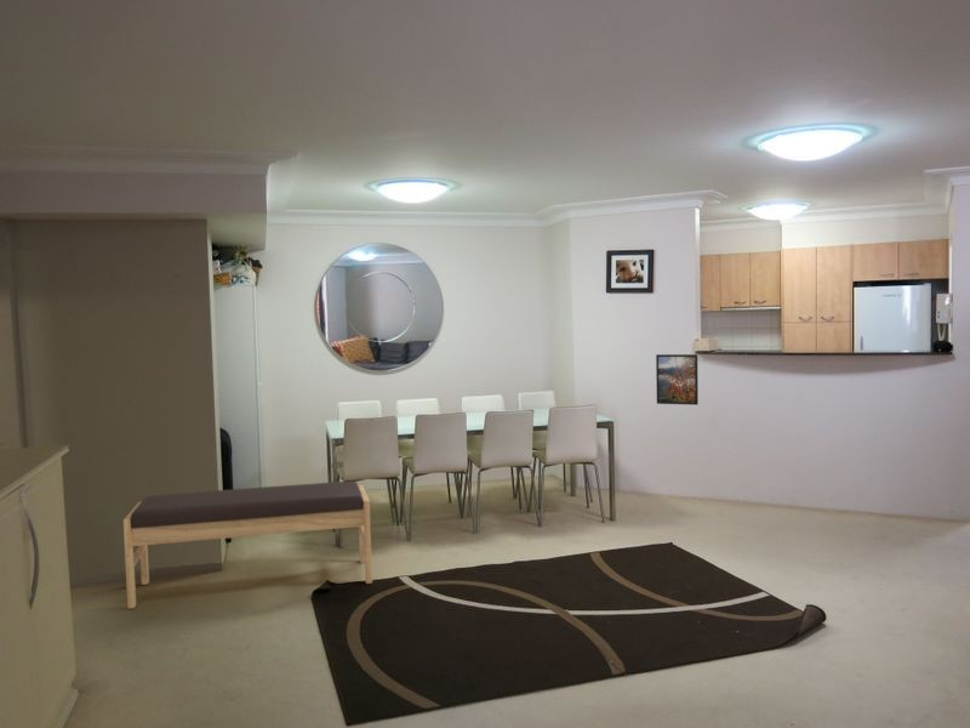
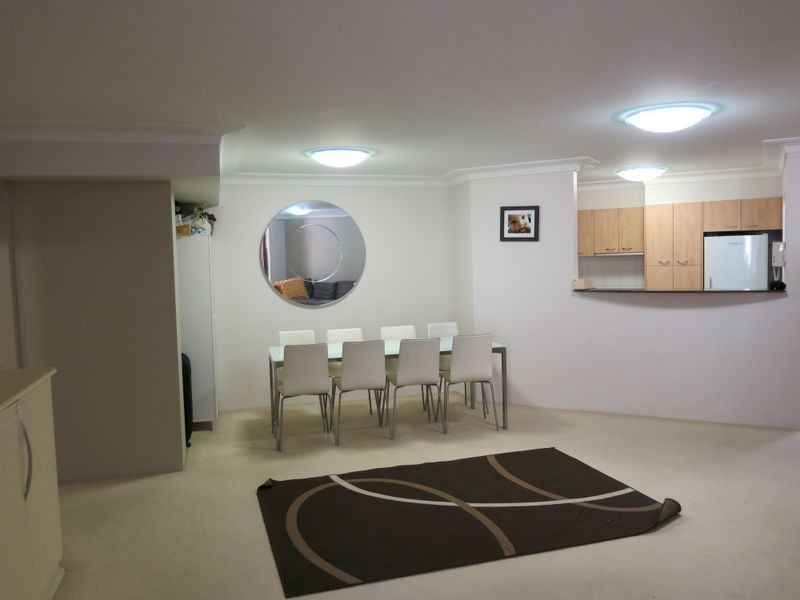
- bench [122,480,373,610]
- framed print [655,353,700,406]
